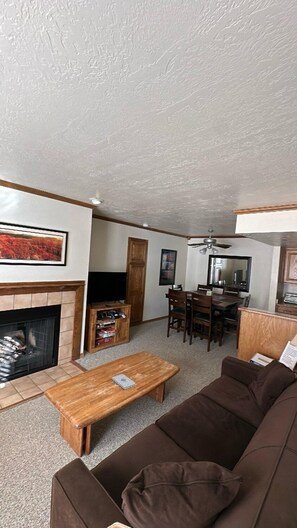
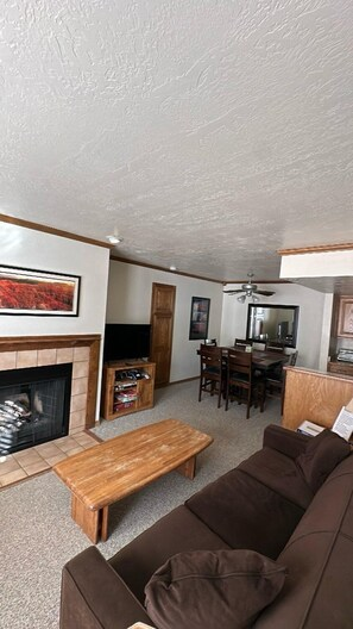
- notepad [111,373,136,391]
